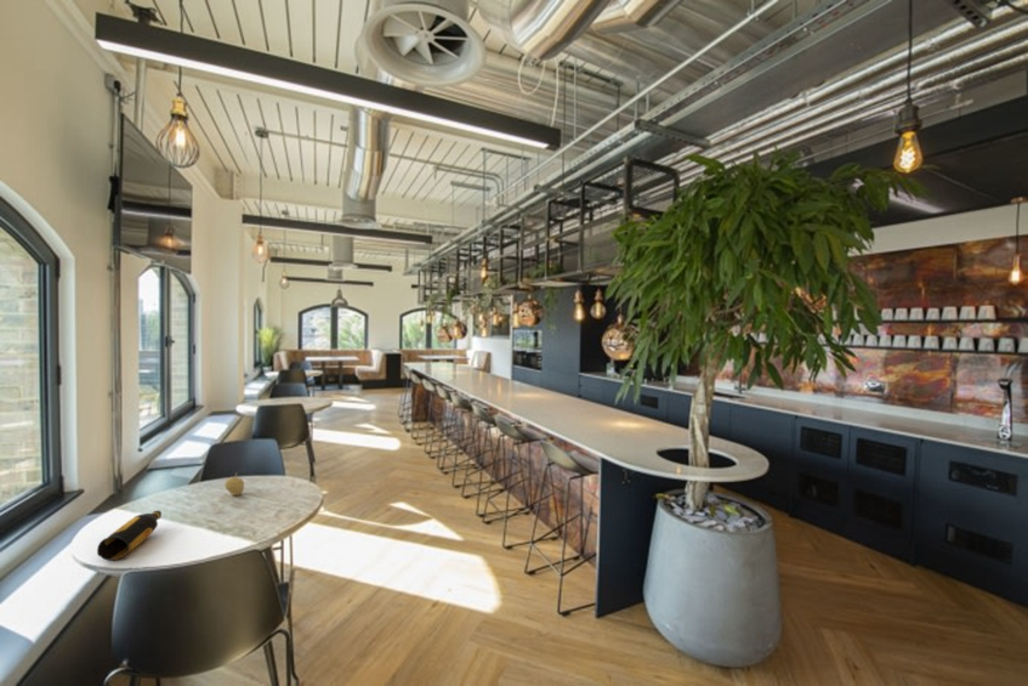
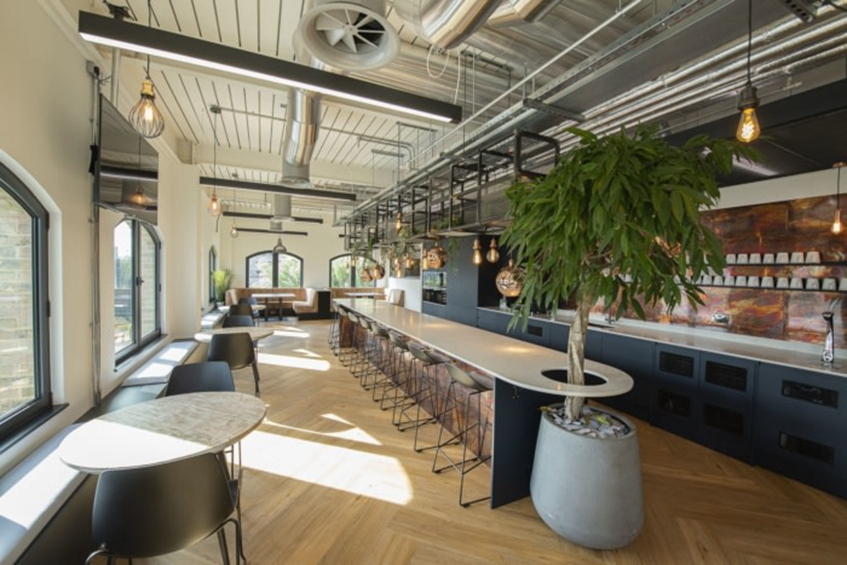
- bottle [96,510,163,562]
- fruit [223,472,245,497]
